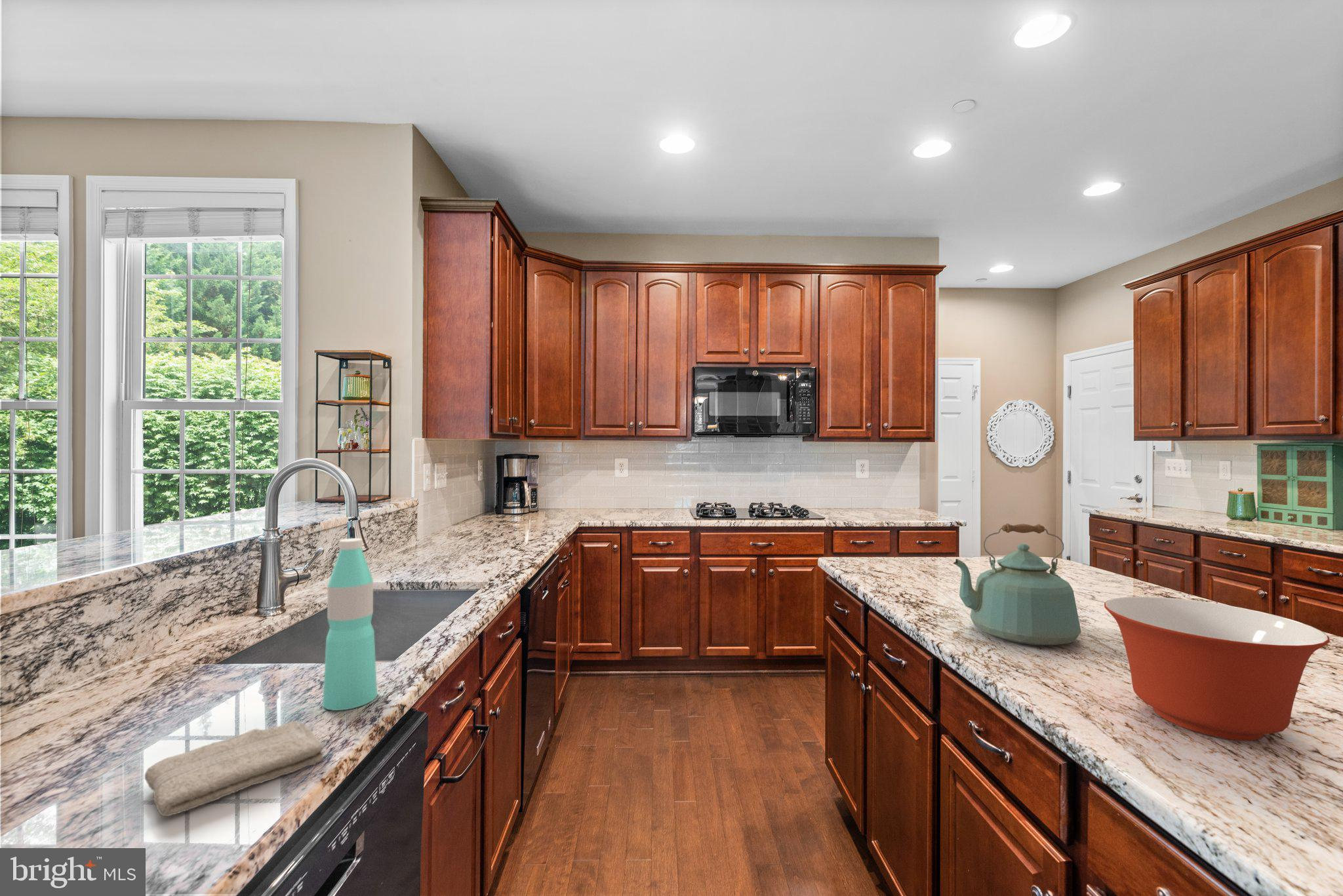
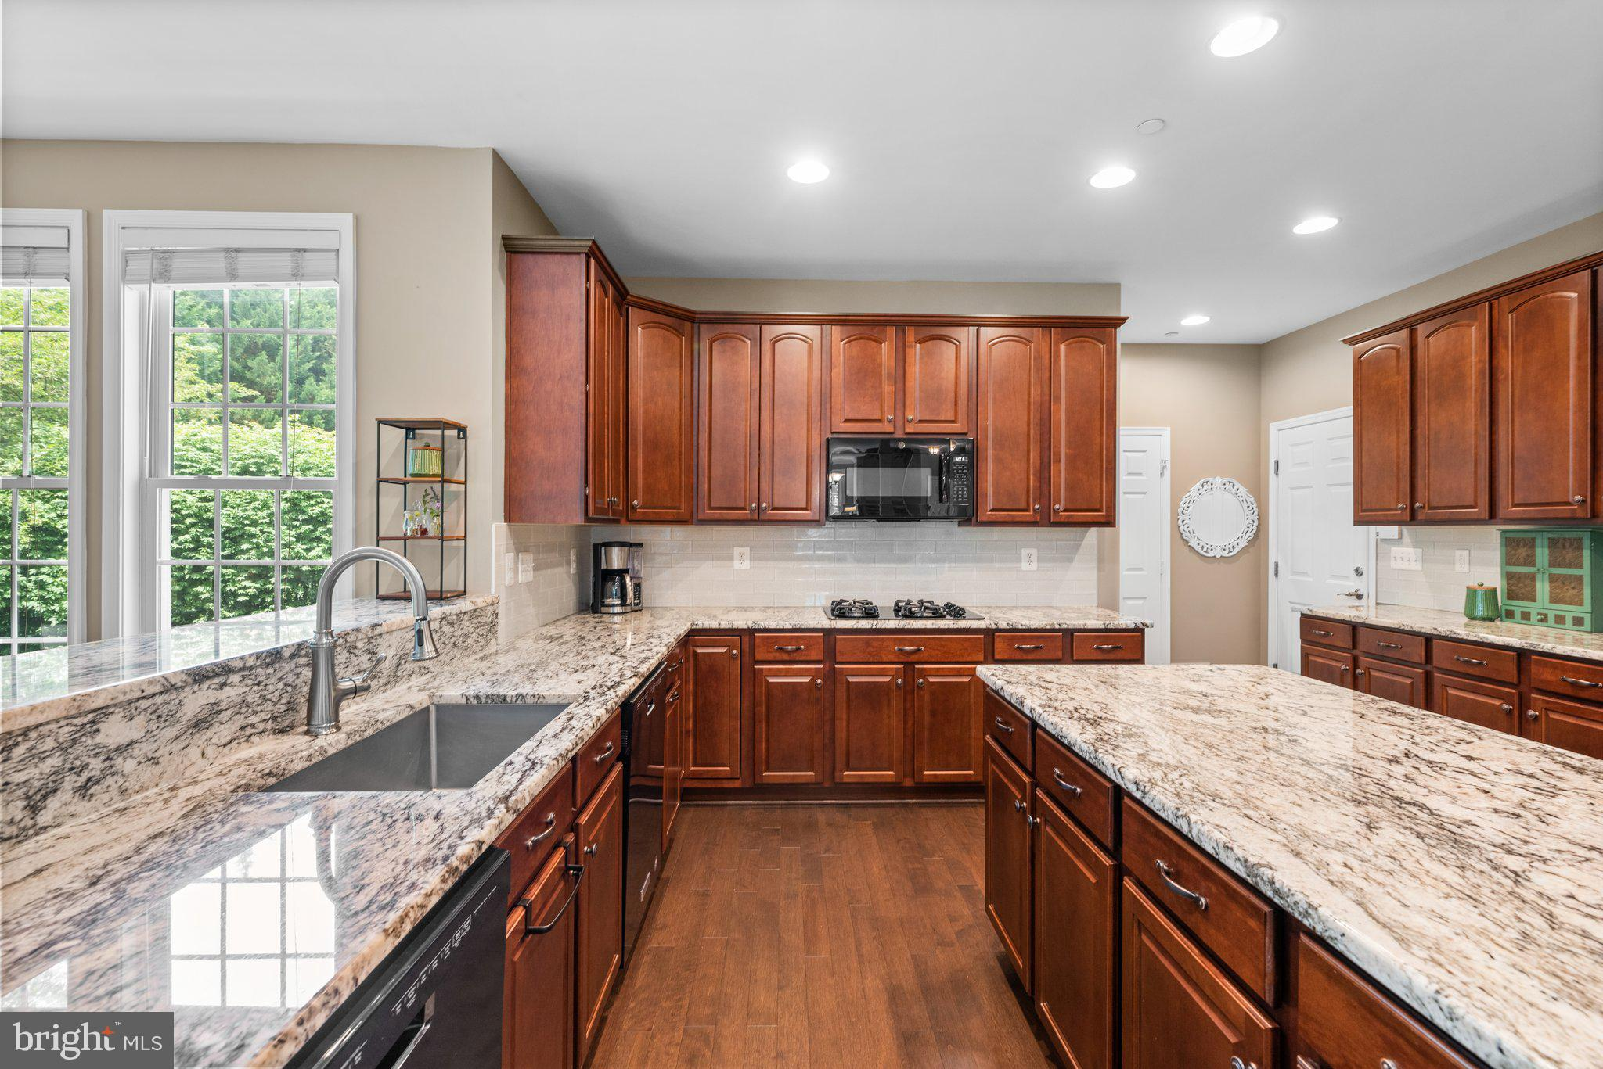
- water bottle [322,537,378,711]
- washcloth [144,720,326,817]
- kettle [953,523,1082,646]
- mixing bowl [1104,596,1331,741]
